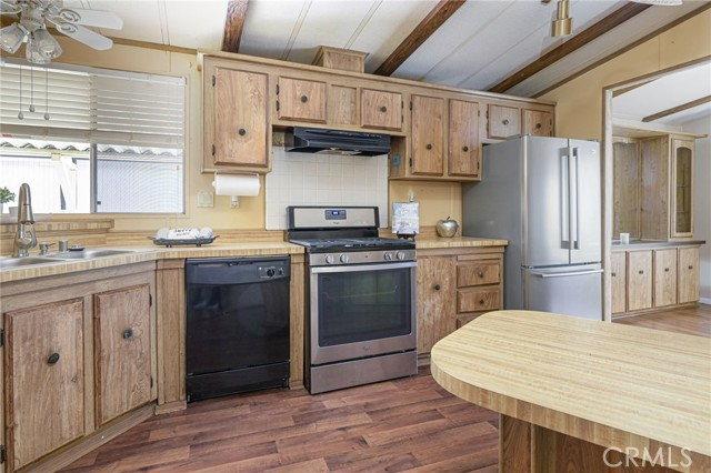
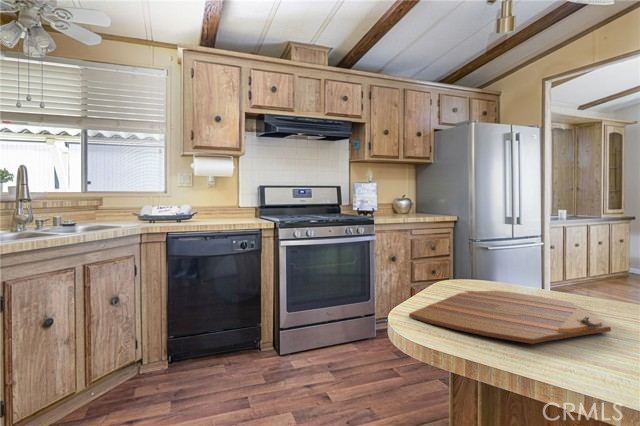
+ cutting board [408,290,612,345]
